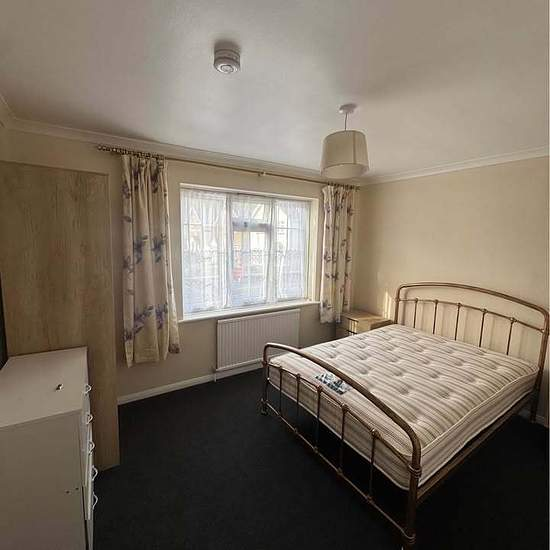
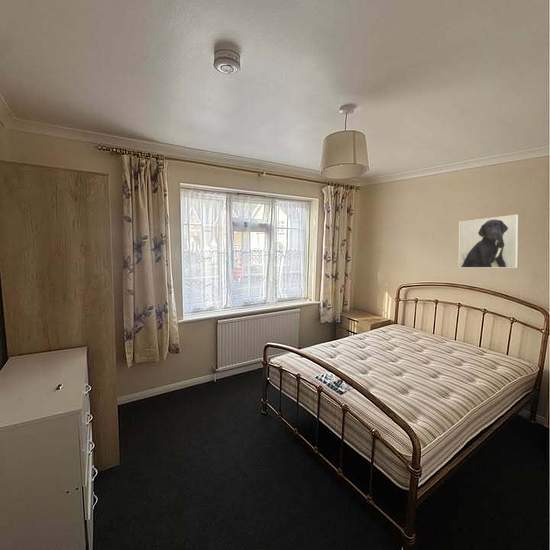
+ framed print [458,214,519,269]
